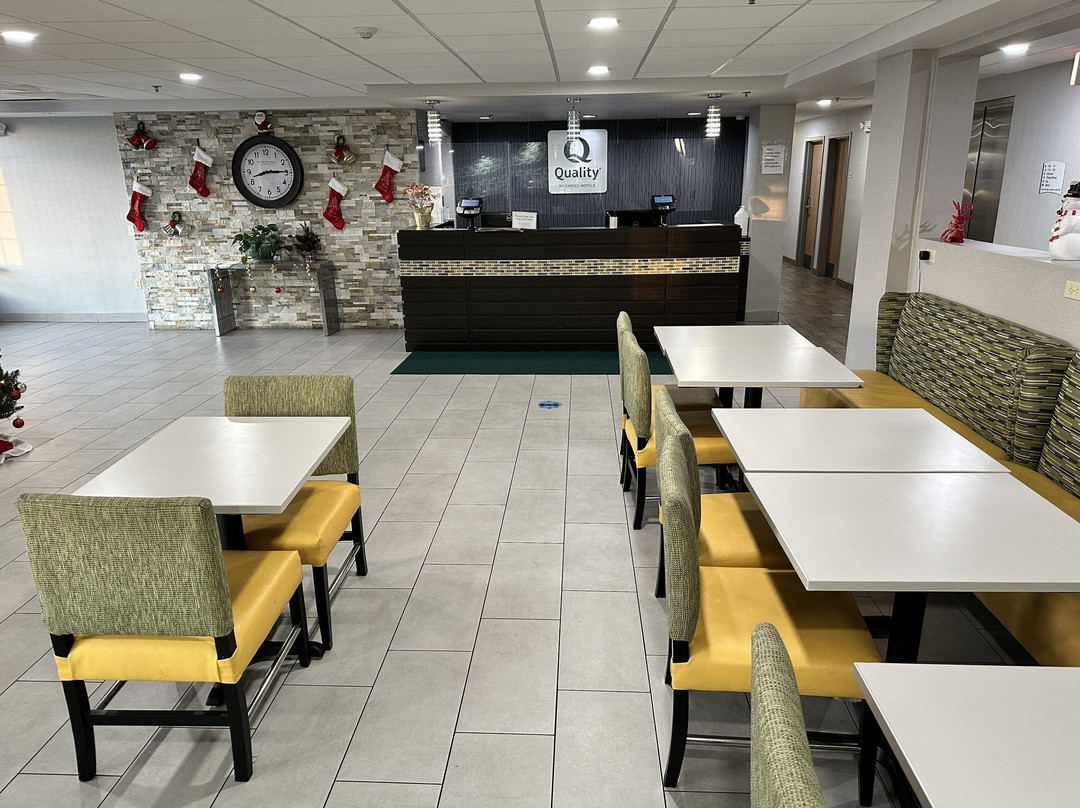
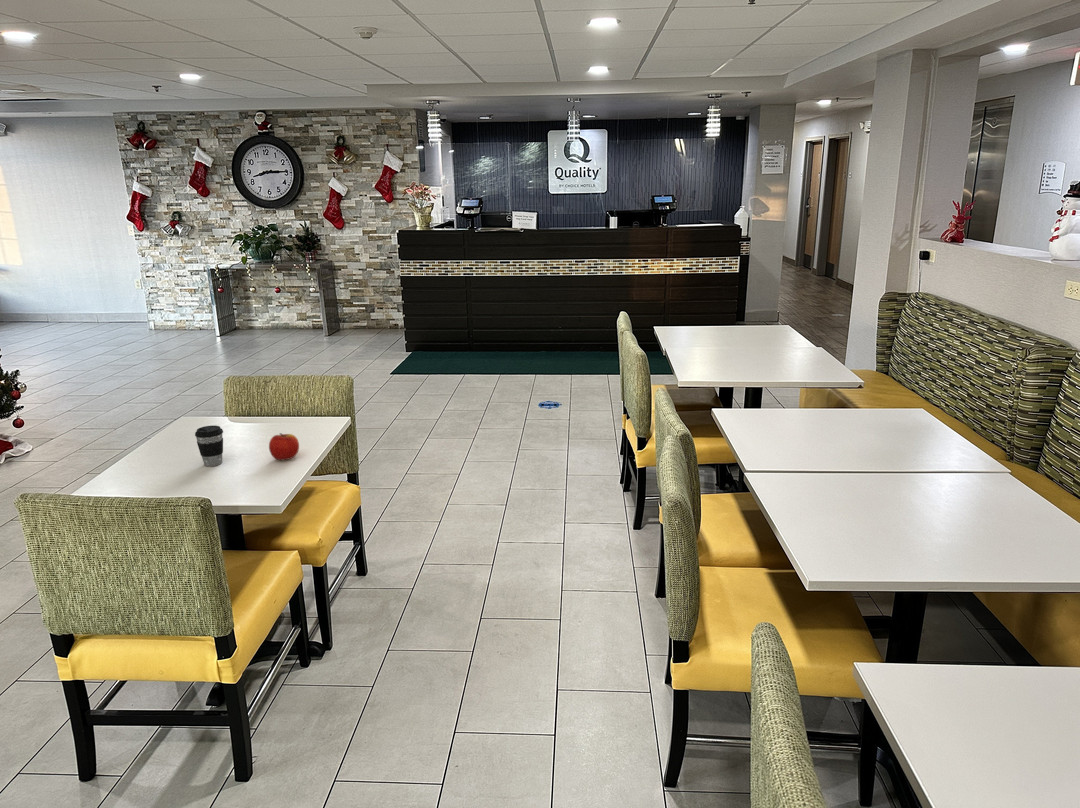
+ apple [268,432,300,461]
+ coffee cup [194,425,224,467]
